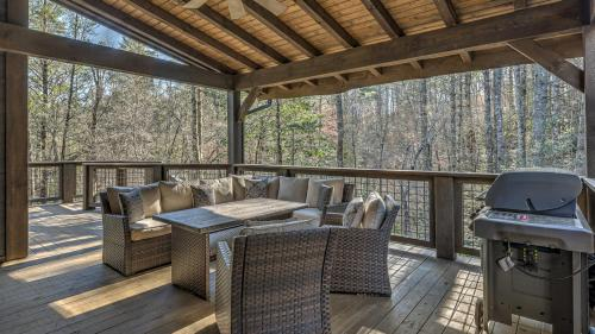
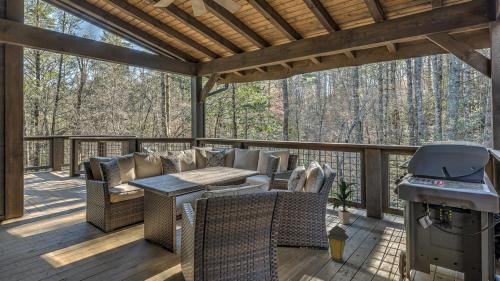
+ lantern [324,224,350,263]
+ indoor plant [328,180,365,225]
